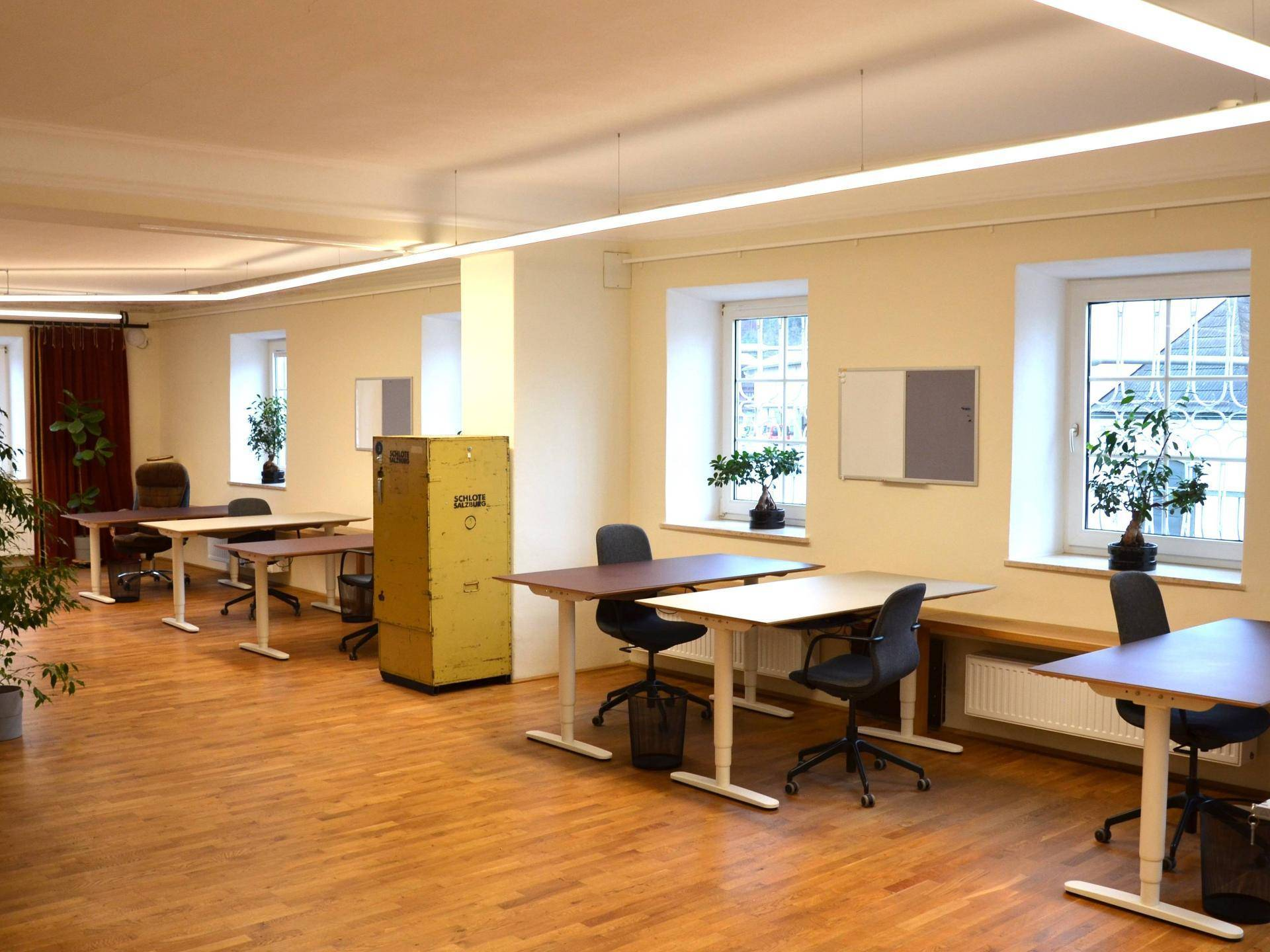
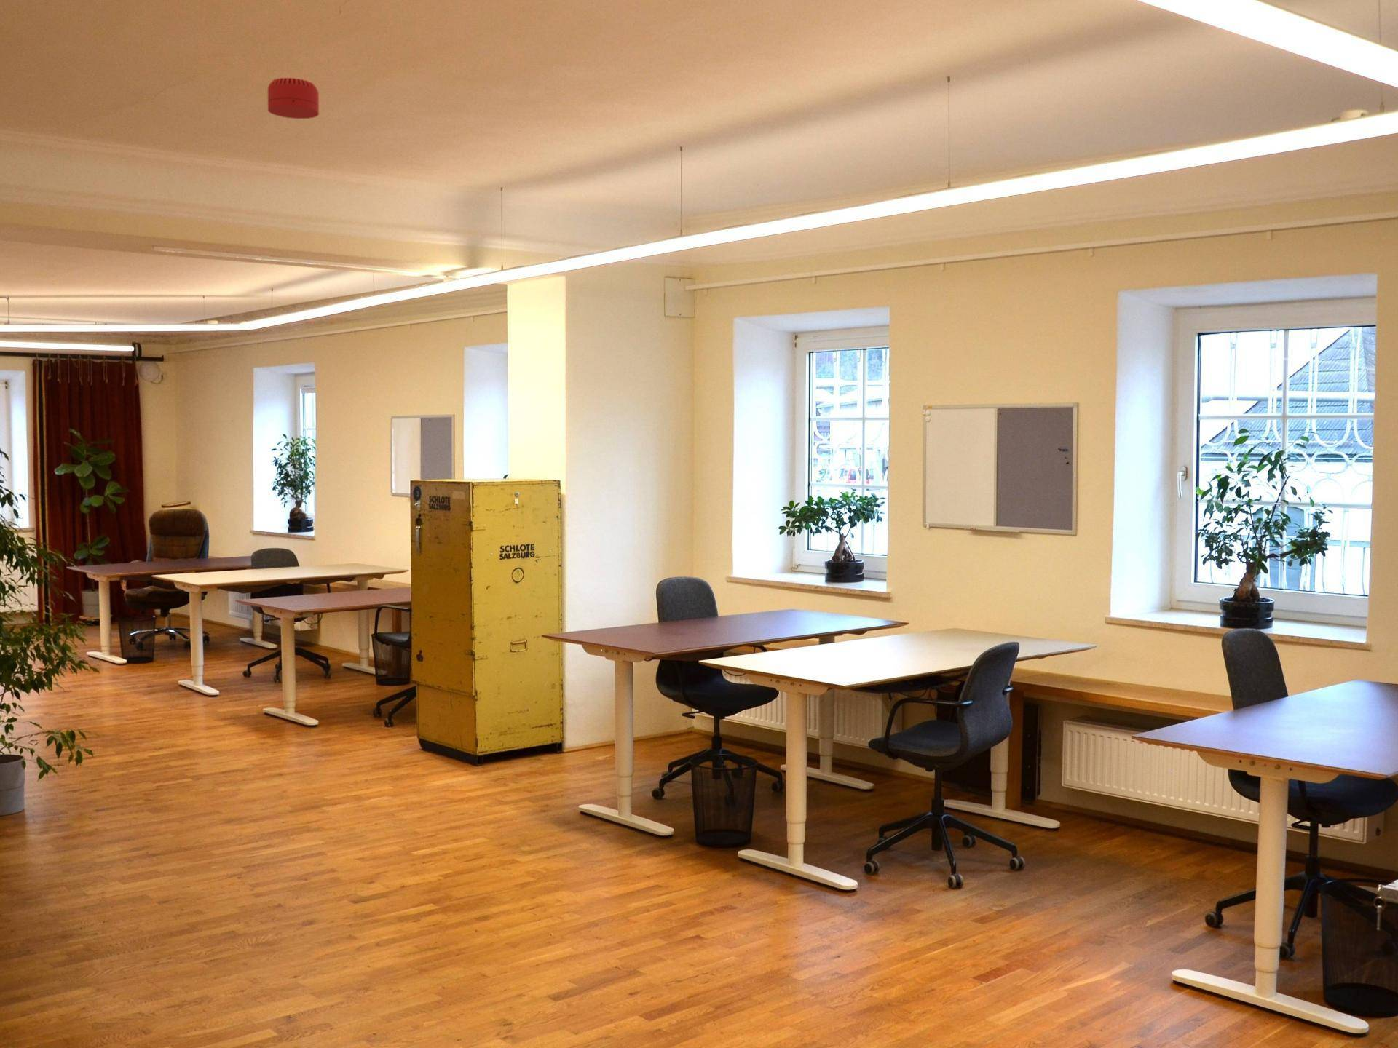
+ smoke detector [267,77,319,119]
